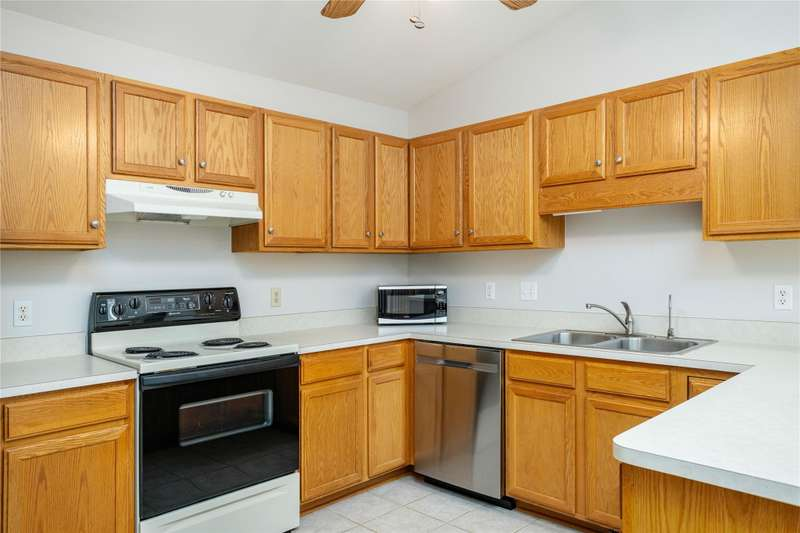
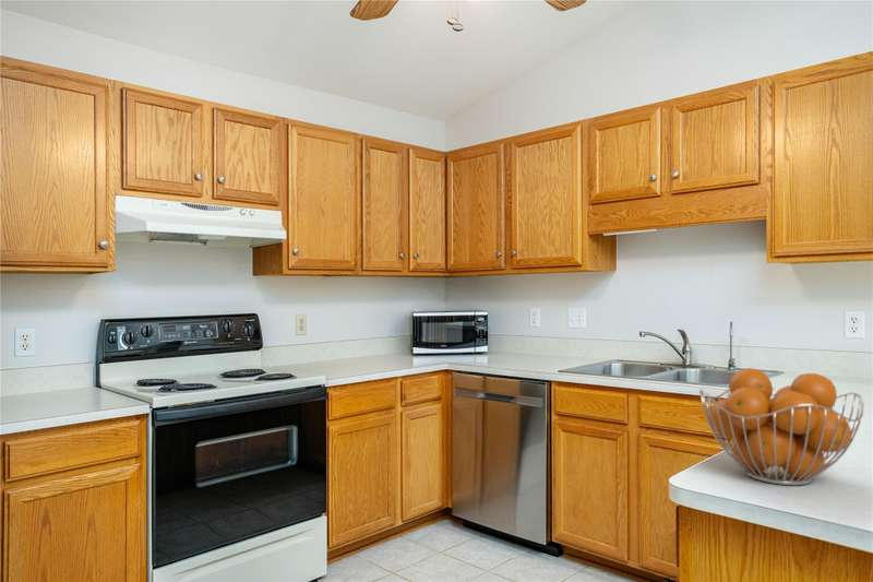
+ fruit basket [698,367,864,486]
